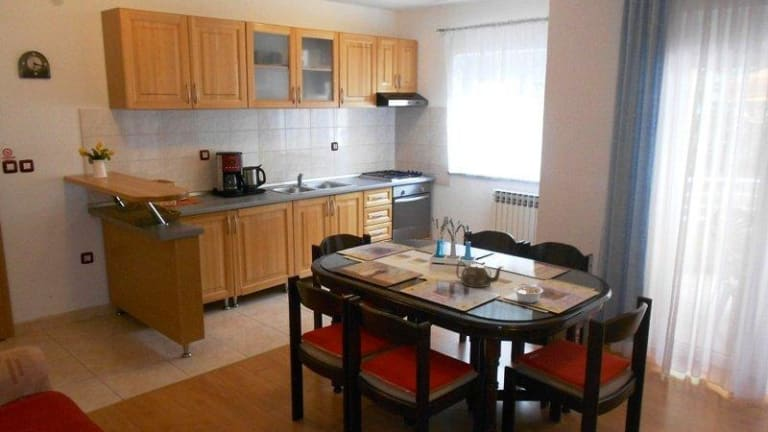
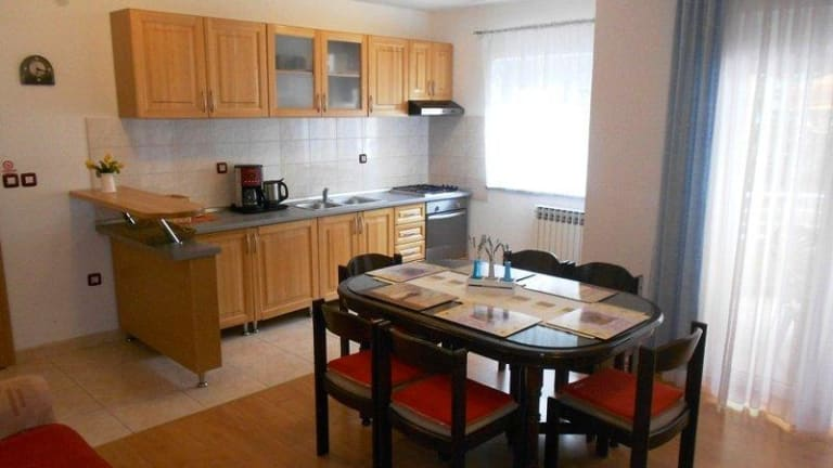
- legume [508,284,545,304]
- teapot [455,260,504,288]
